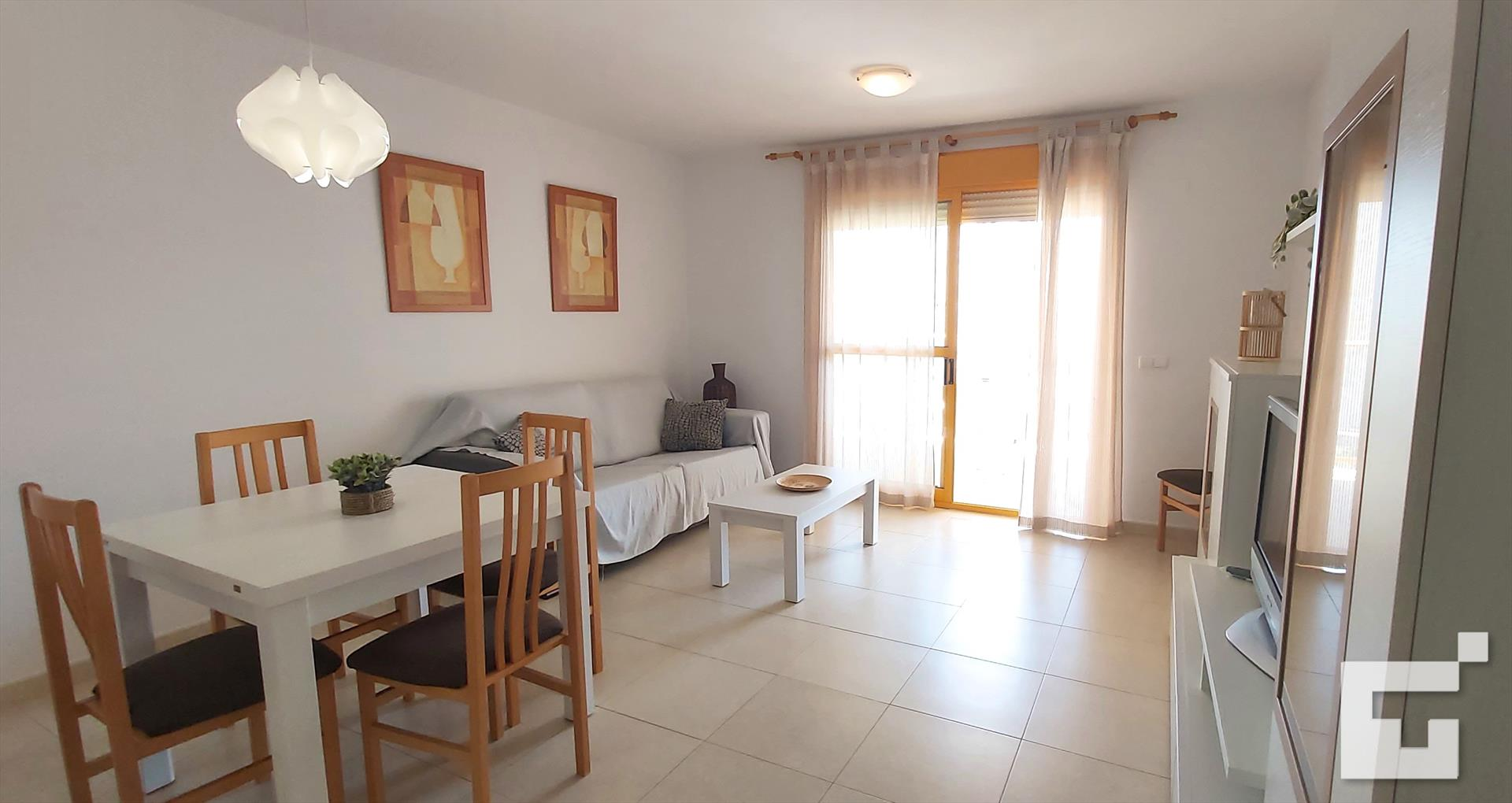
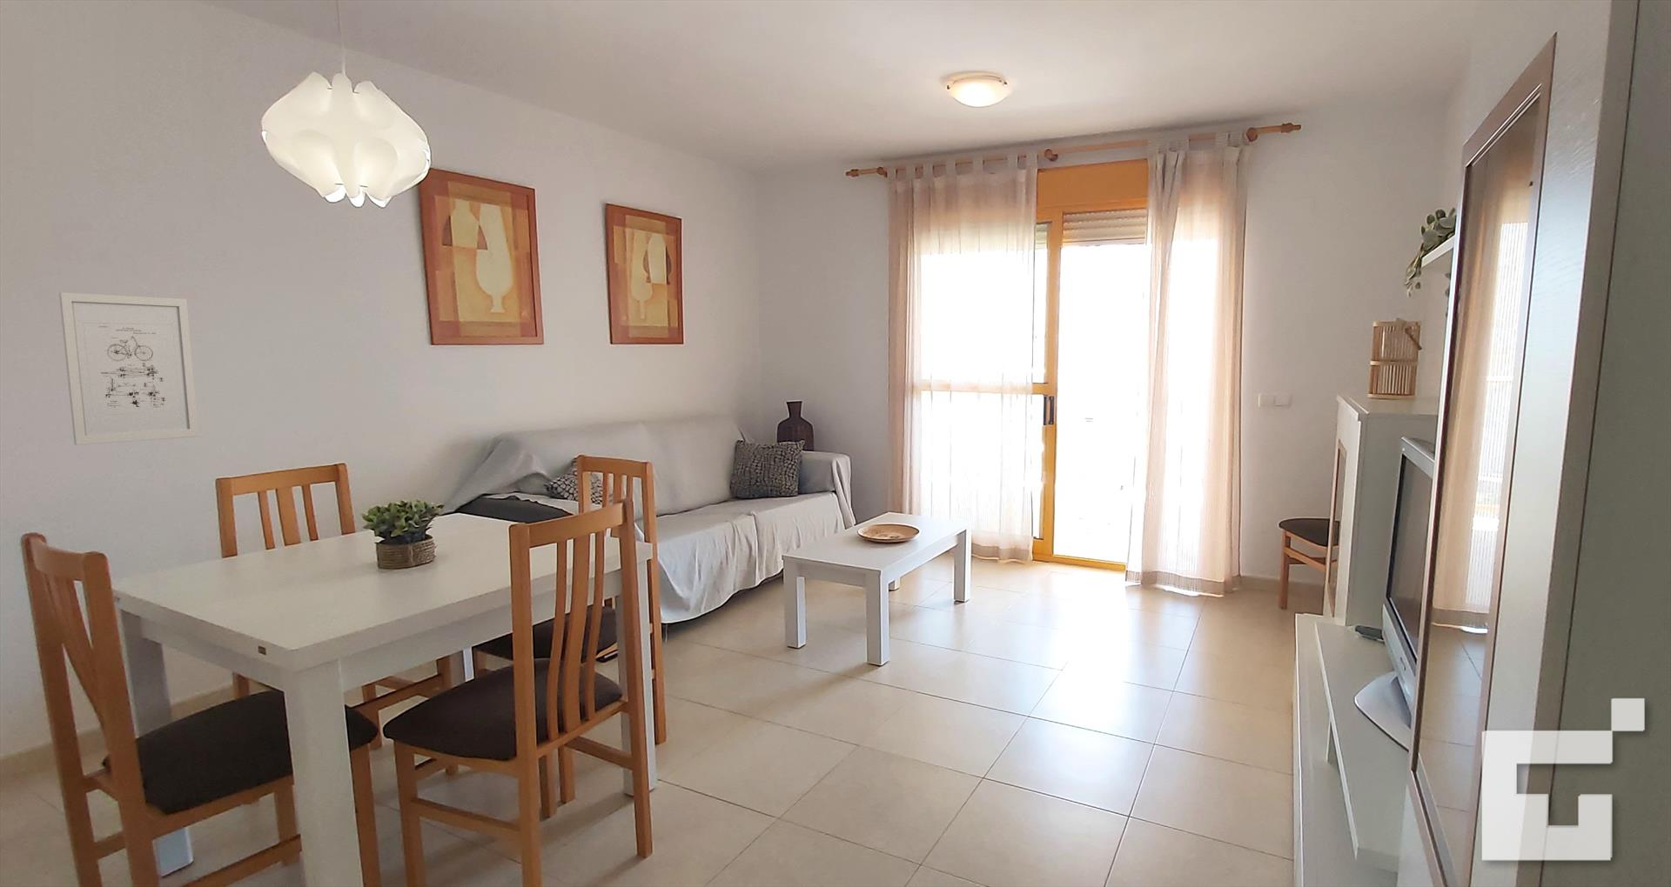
+ wall art [59,292,199,446]
